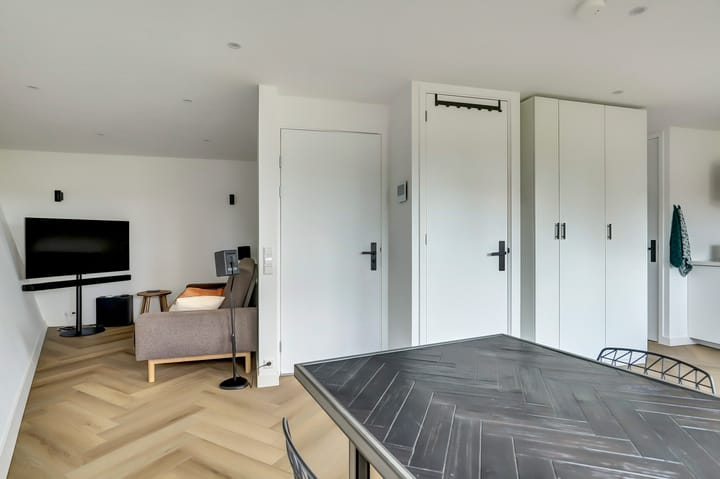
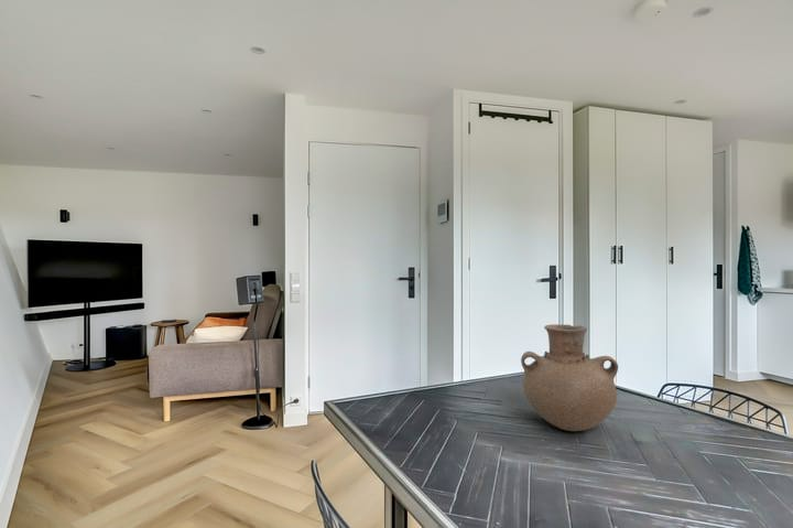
+ vase [520,323,619,432]
